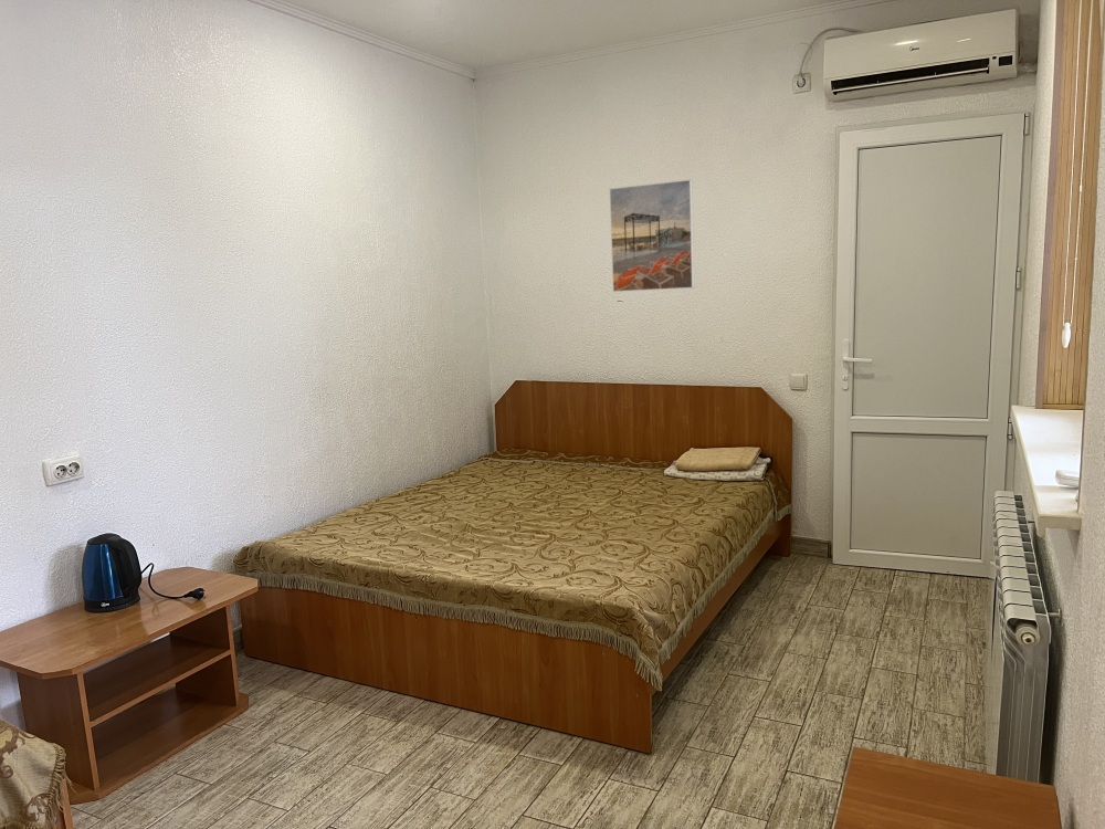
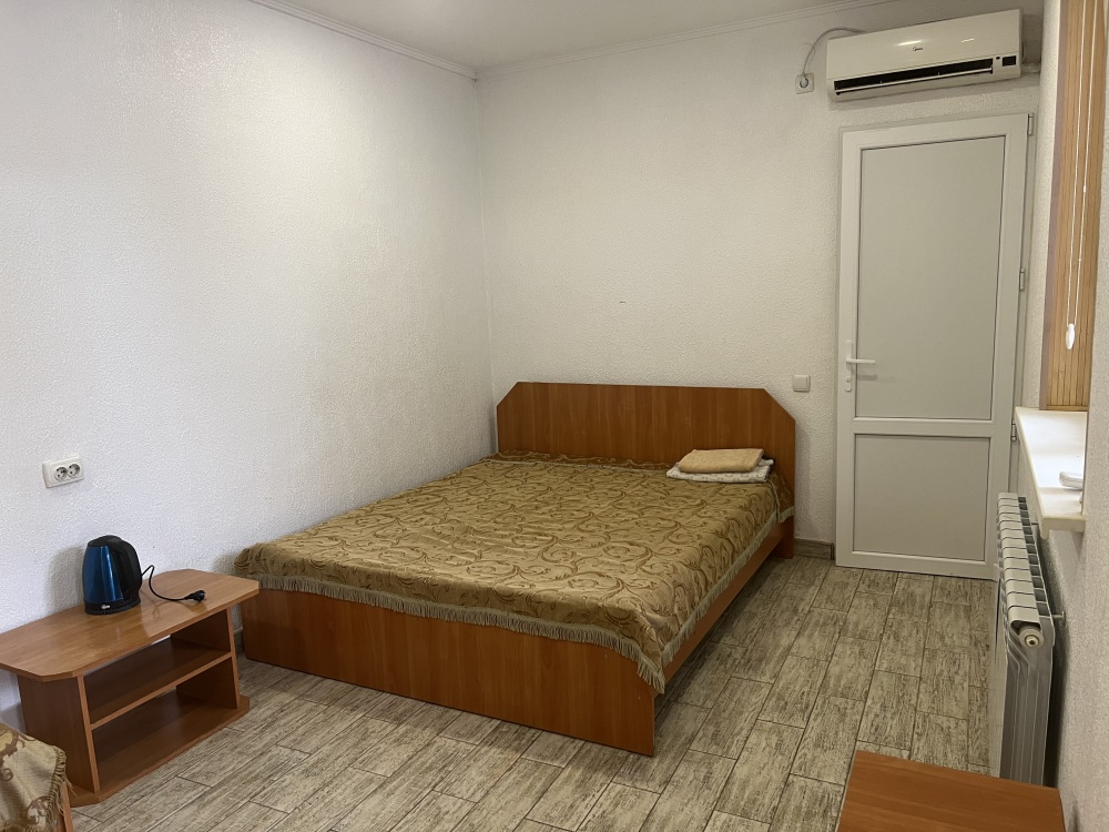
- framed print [609,179,695,293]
